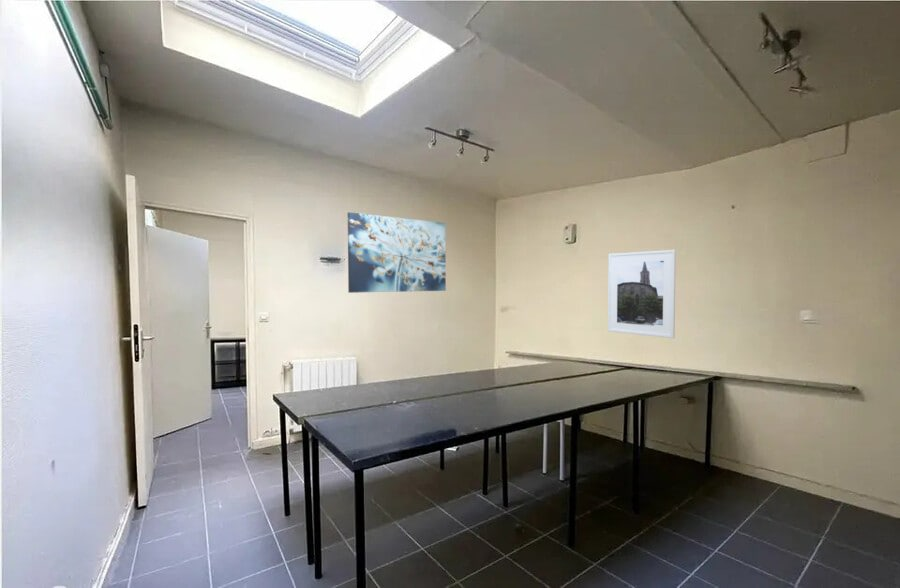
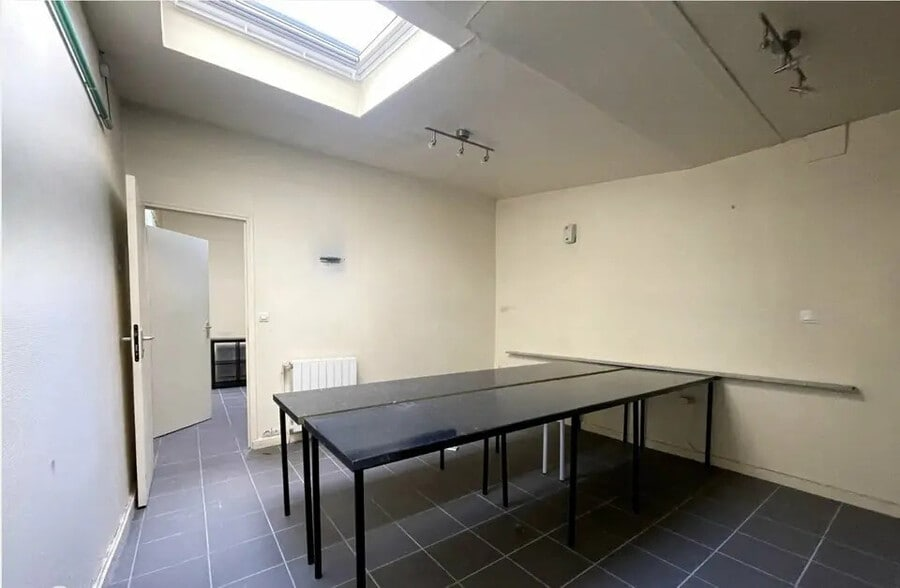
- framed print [607,249,677,339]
- wall art [347,211,447,294]
